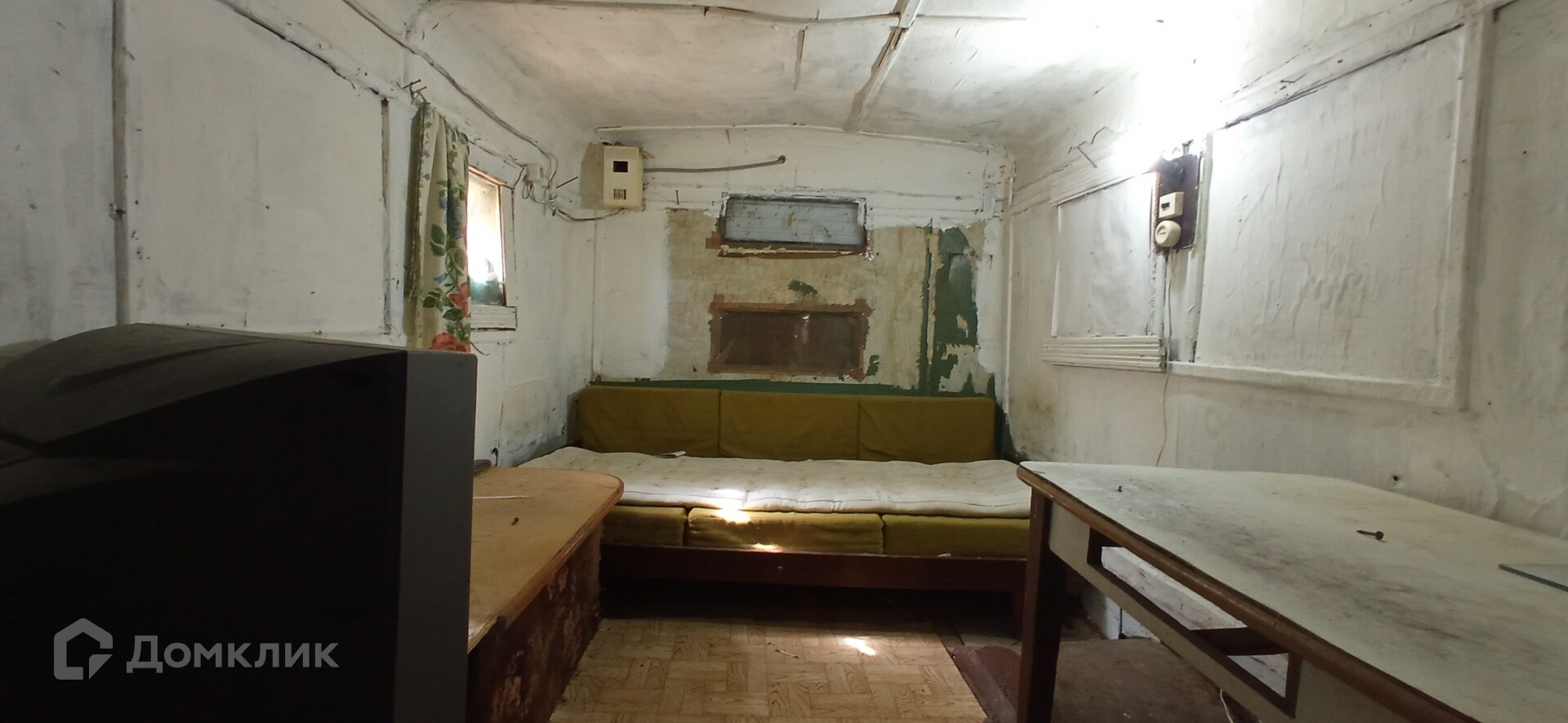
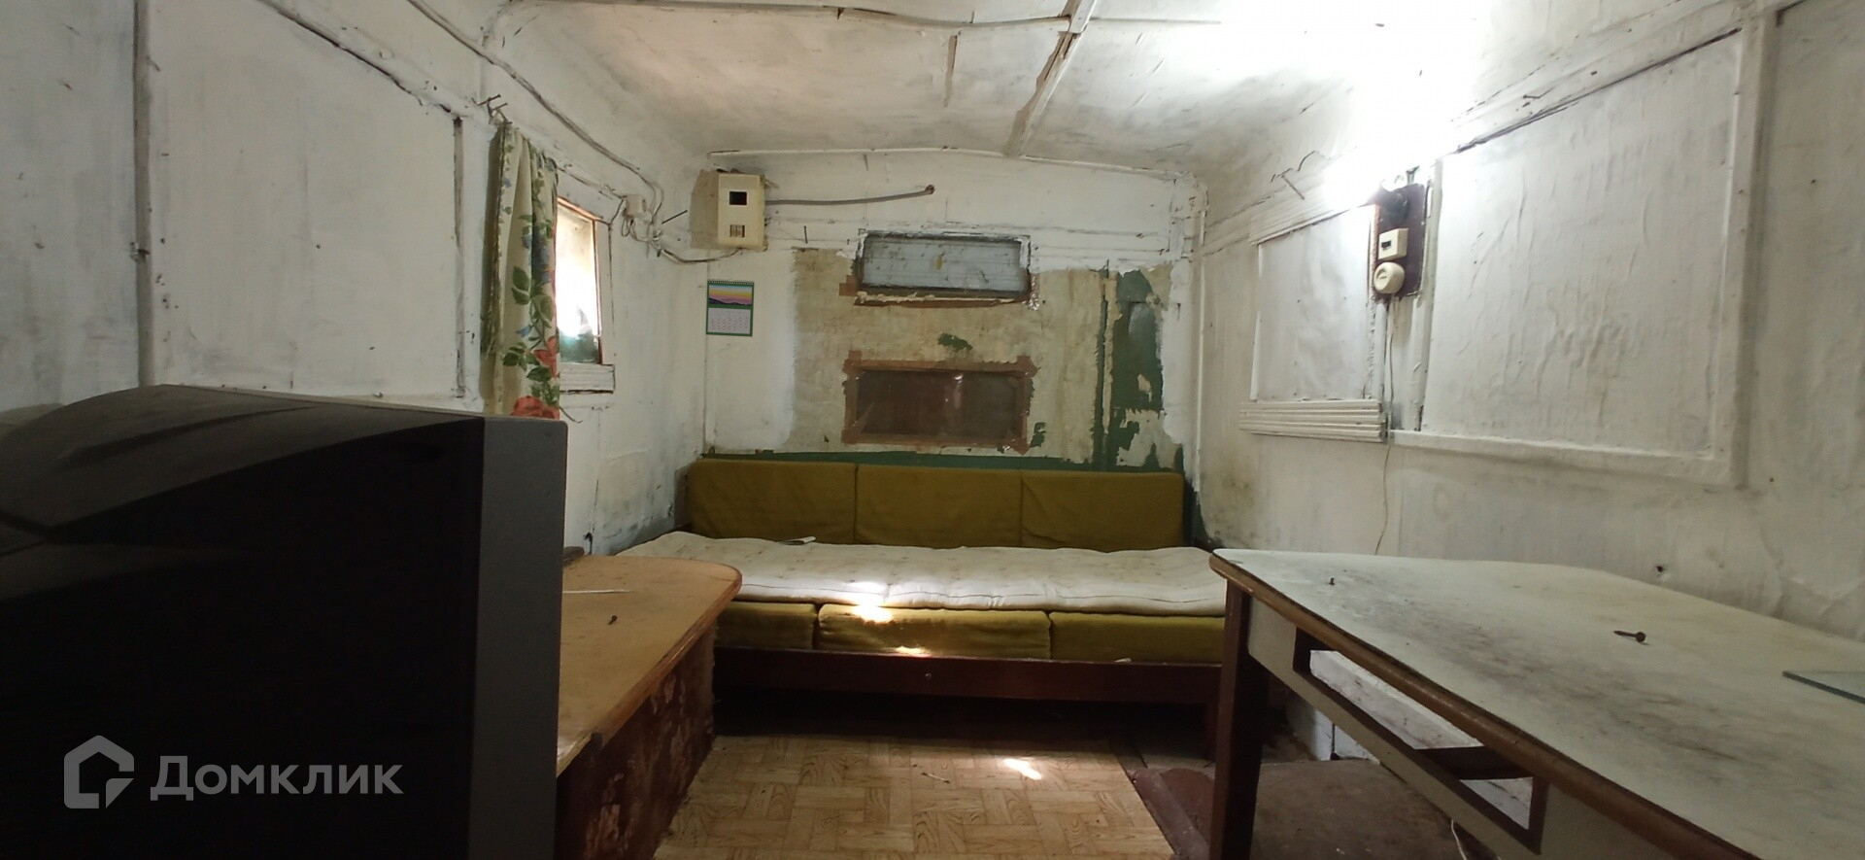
+ calendar [705,278,755,338]
